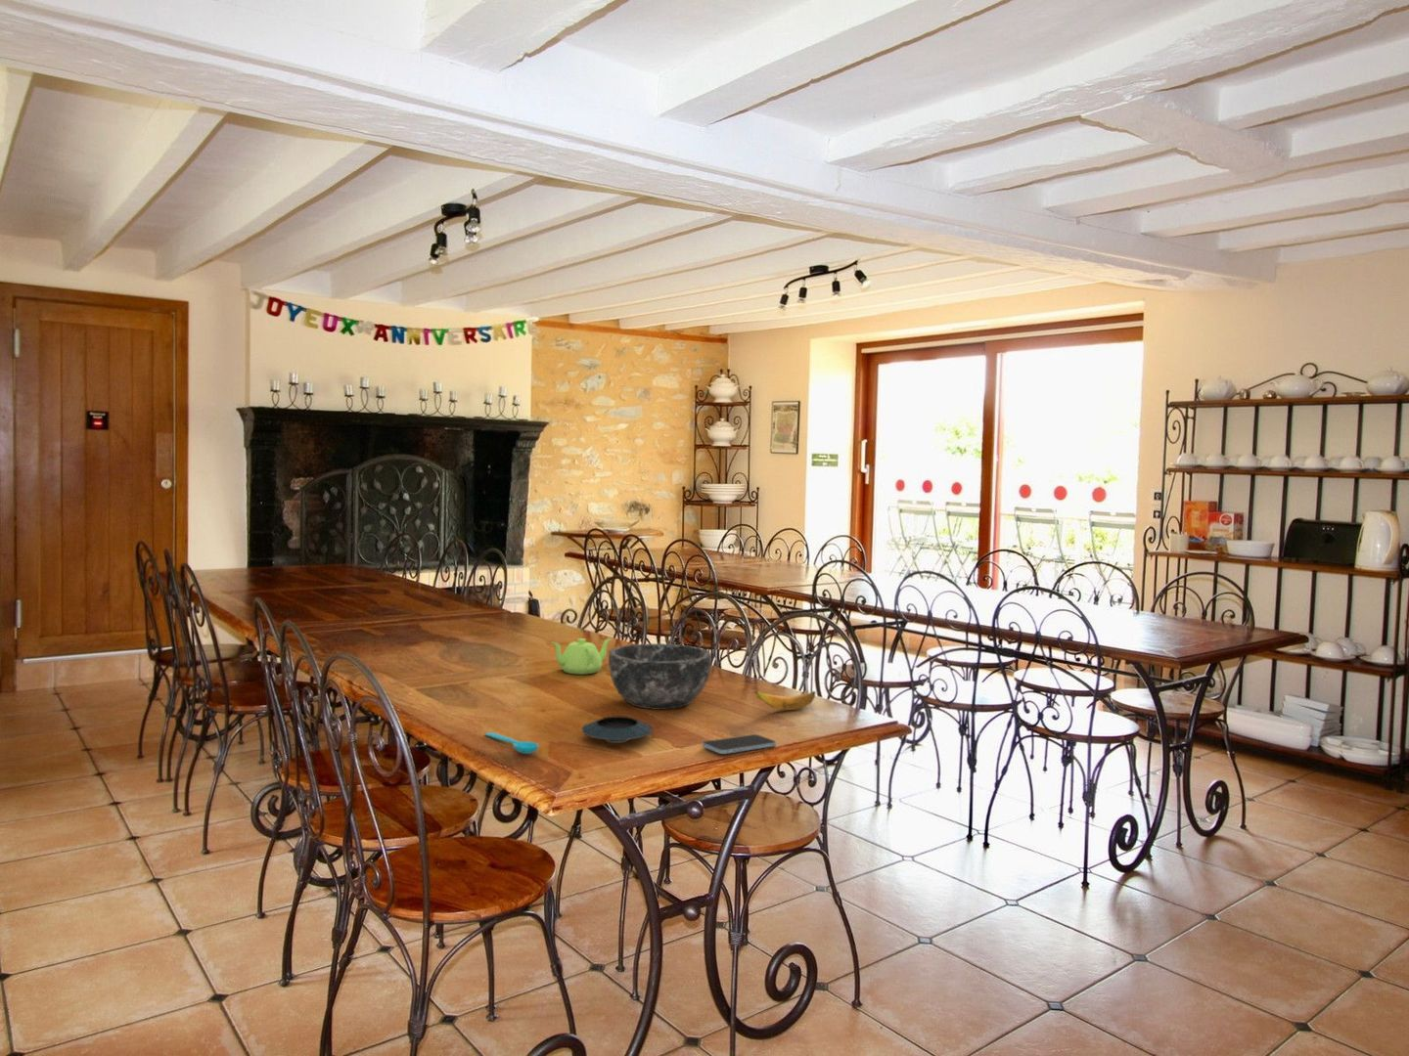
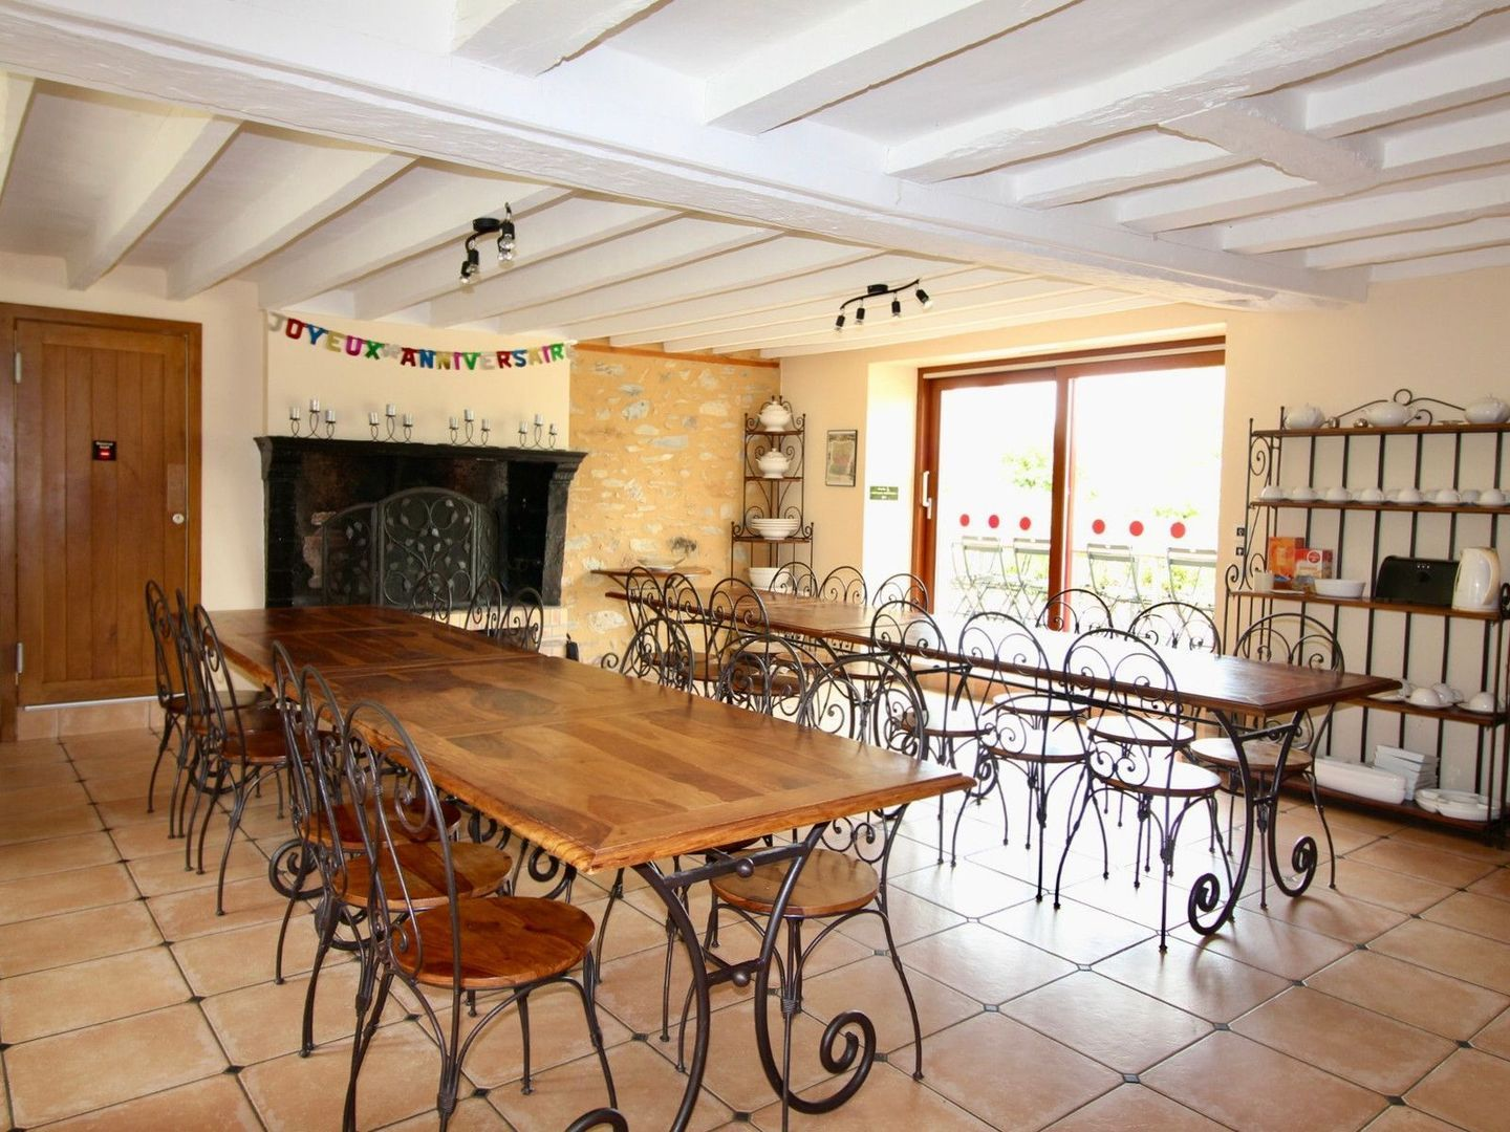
- bowl [608,642,712,710]
- teapot [550,638,612,676]
- saucer [581,715,653,744]
- spoon [484,731,539,755]
- banana [753,689,817,711]
- smartphone [700,733,777,755]
